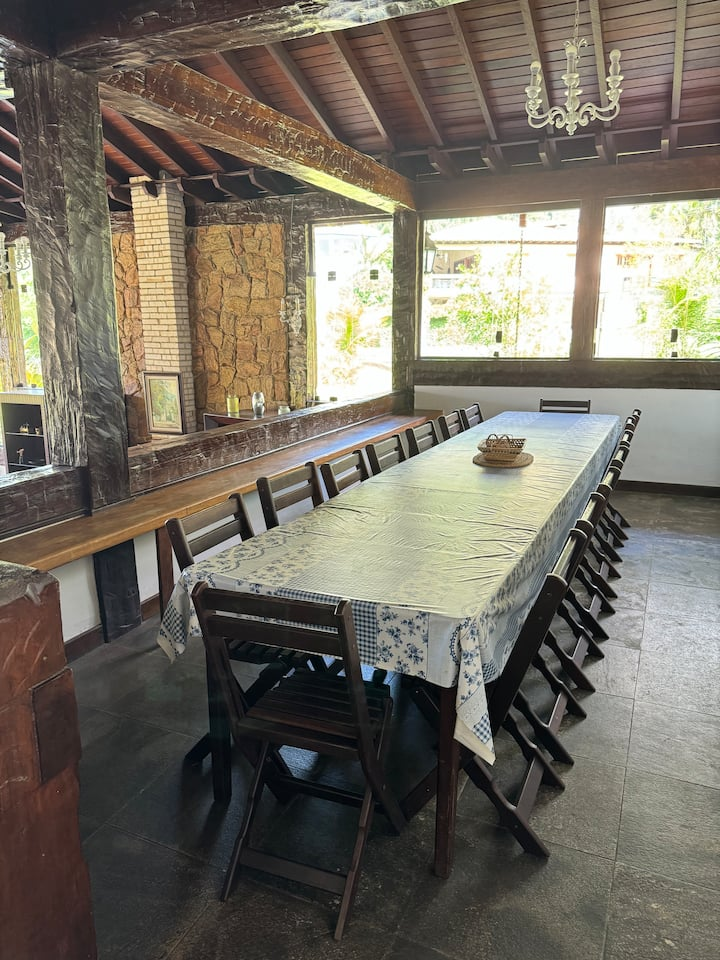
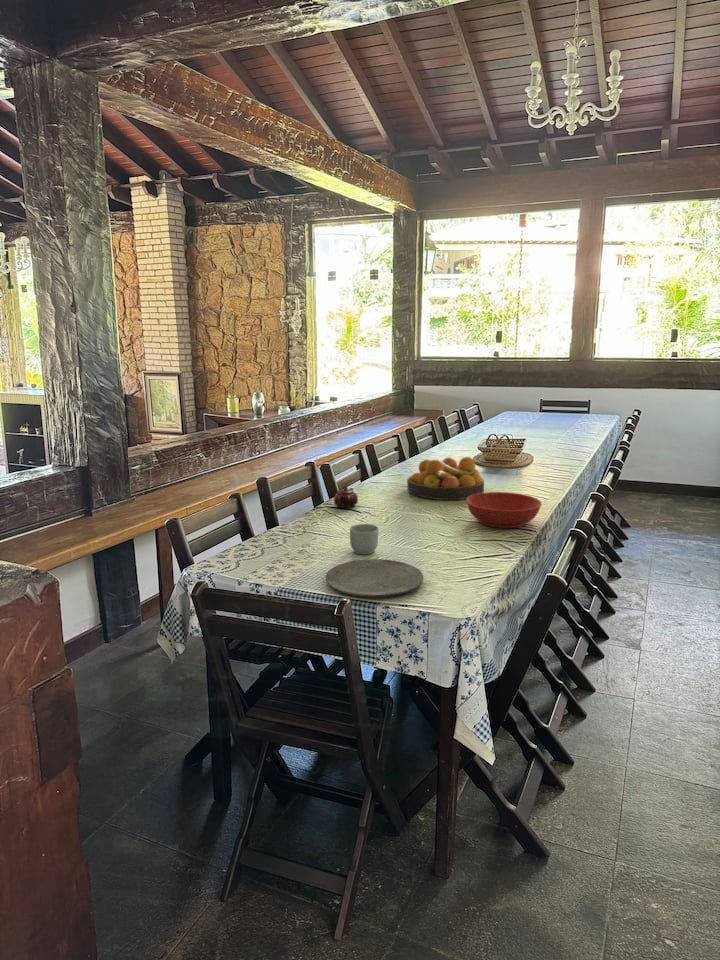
+ mug [349,523,379,555]
+ teapot [333,484,359,509]
+ plate [325,558,424,598]
+ bowl [465,491,543,529]
+ fruit bowl [406,456,485,501]
